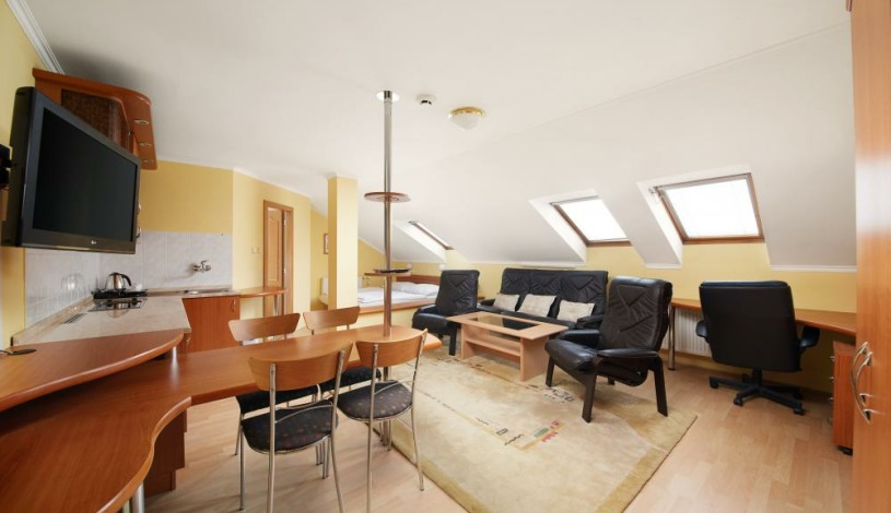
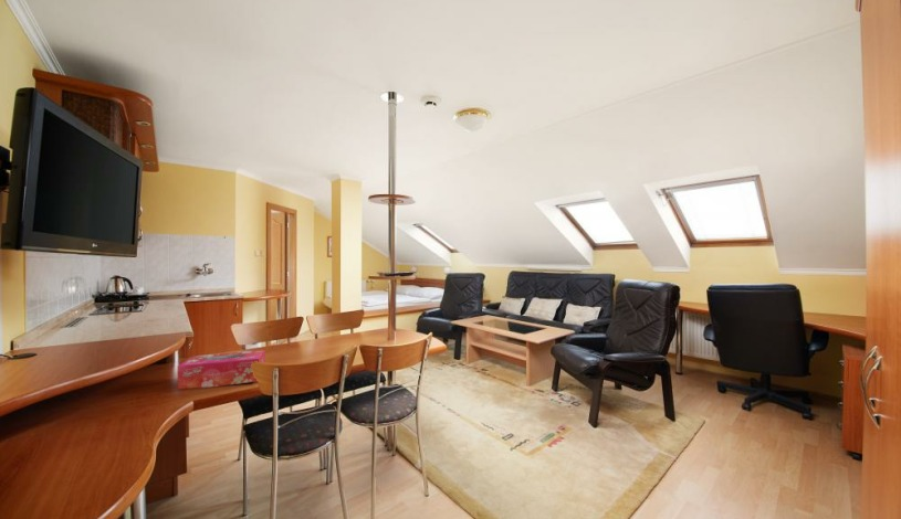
+ tissue box [177,349,266,390]
